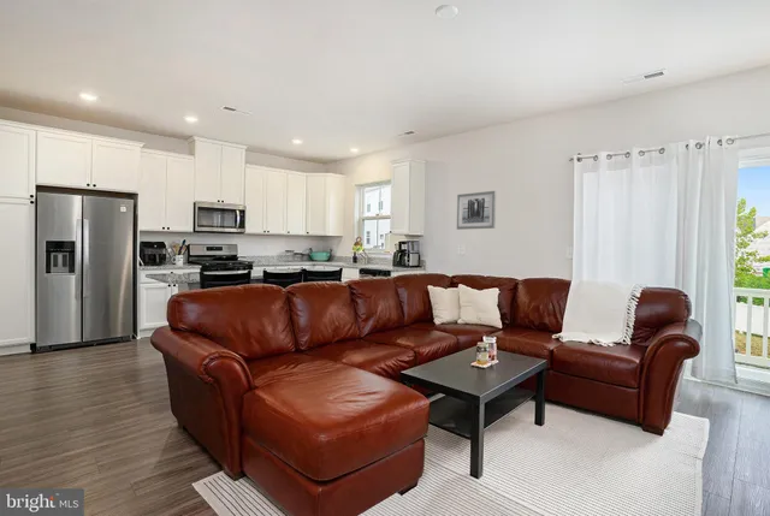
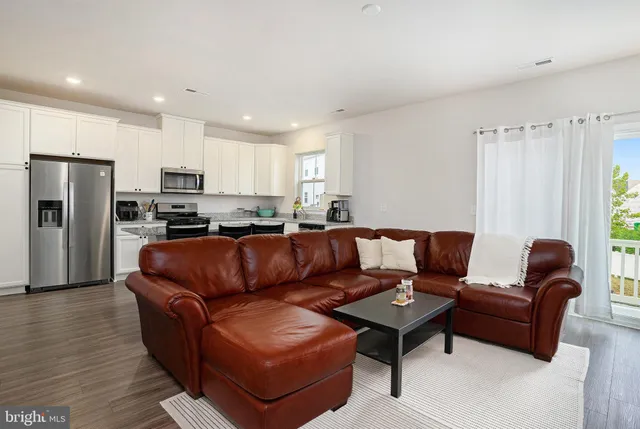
- wall art [456,190,497,231]
